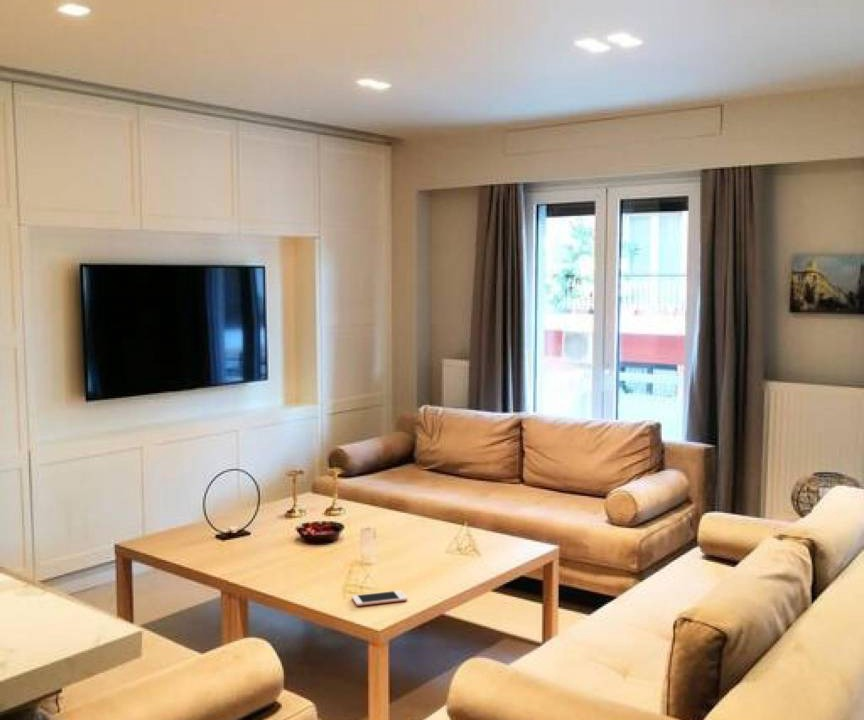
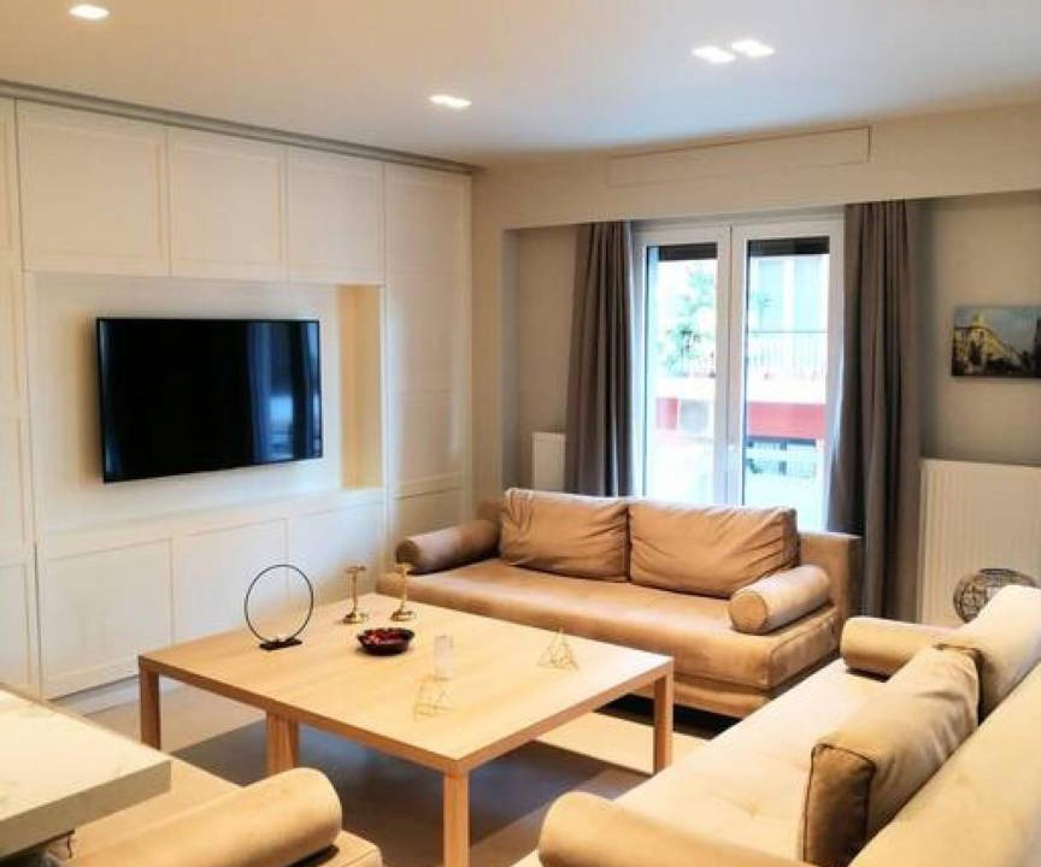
- cell phone [351,589,408,607]
